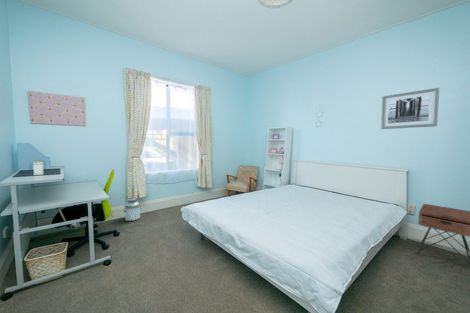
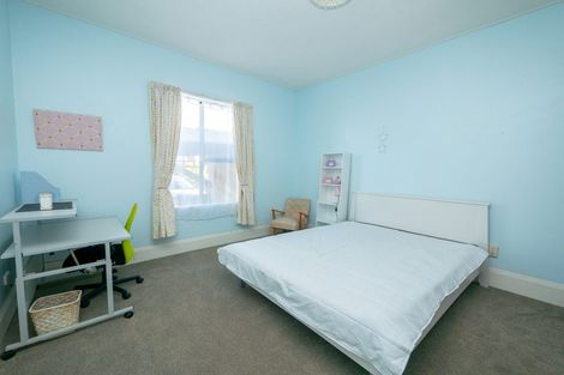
- planter [122,195,142,222]
- nightstand [416,203,470,266]
- wall art [380,87,440,130]
